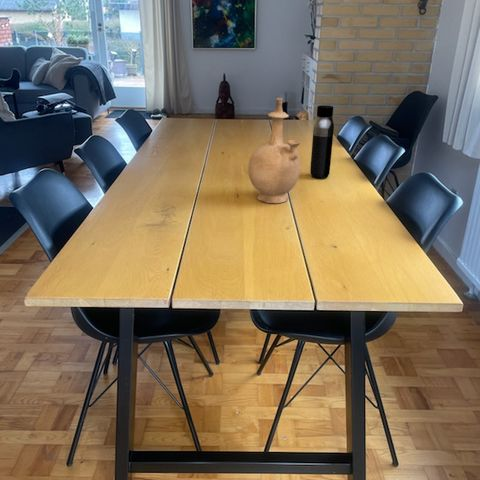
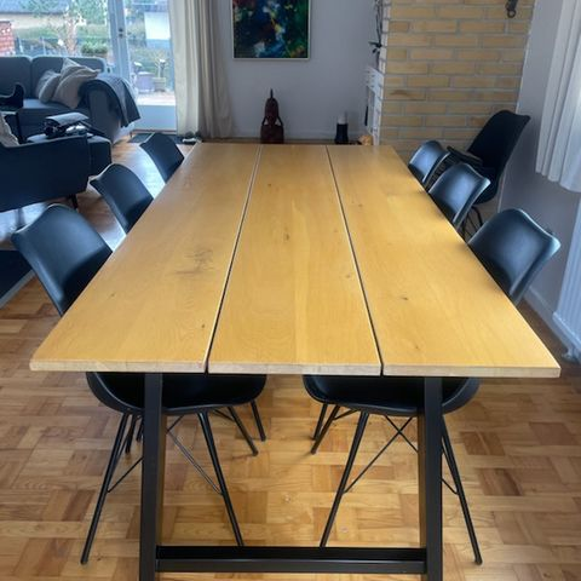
- vase [247,97,301,204]
- water bottle [309,104,335,180]
